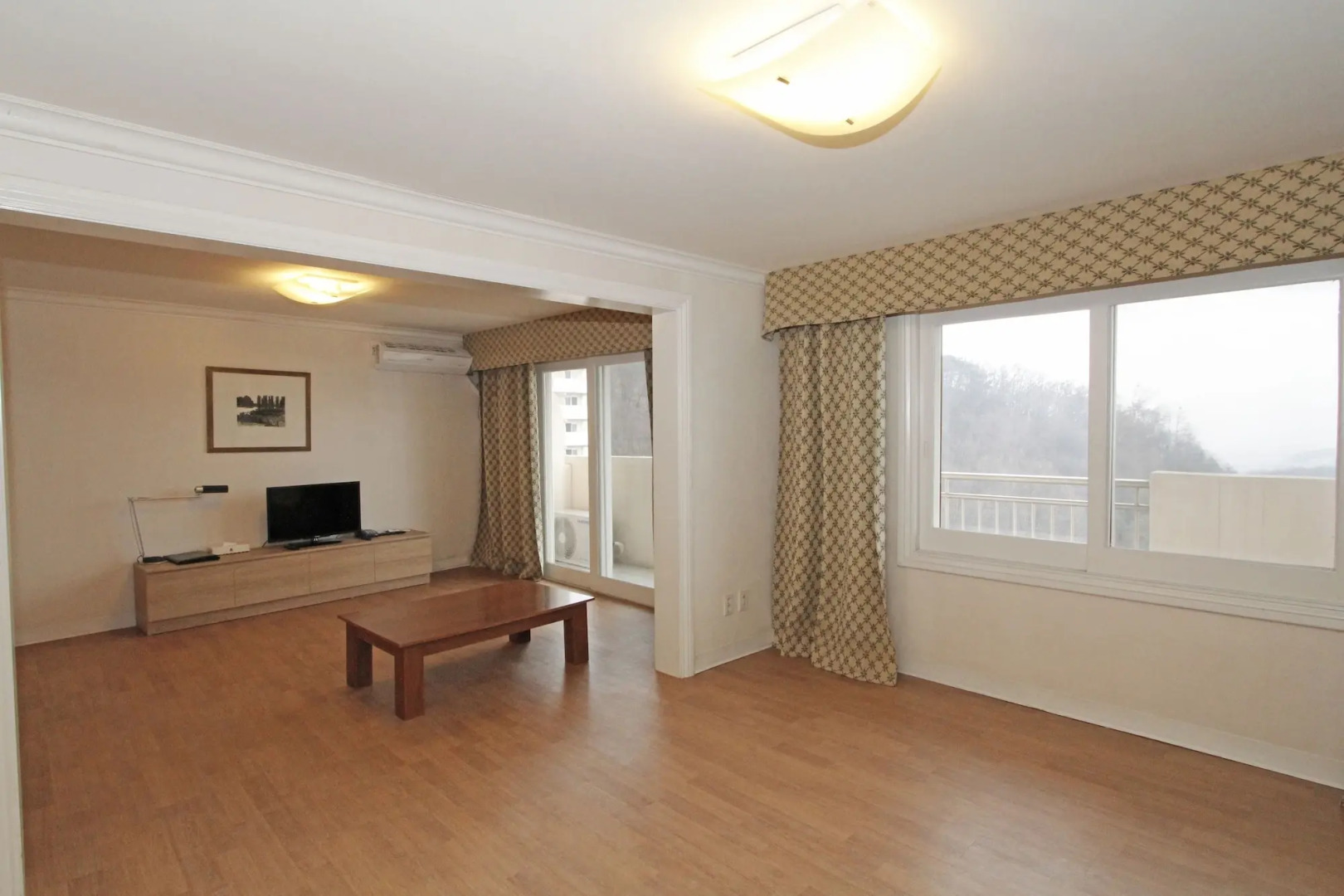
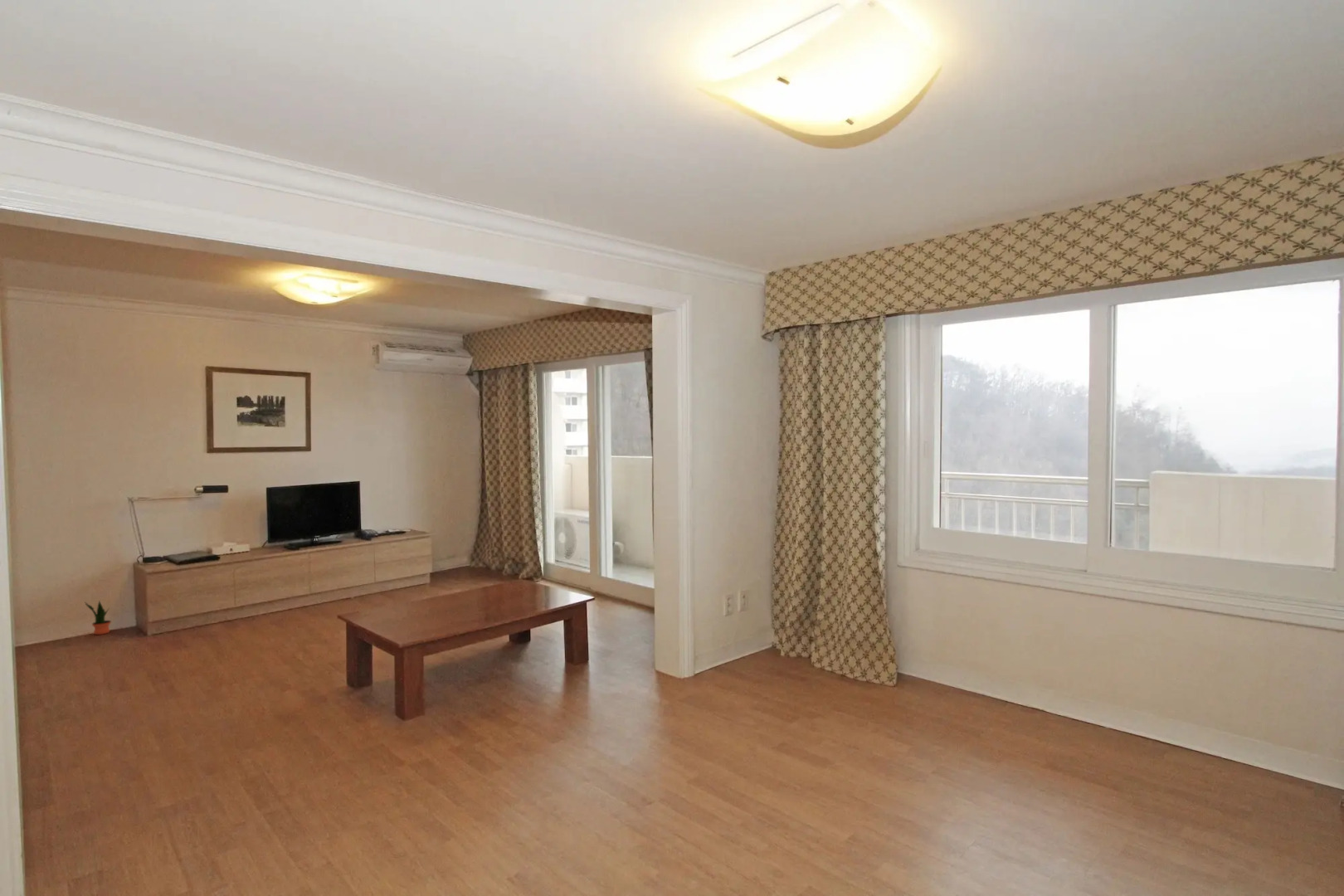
+ potted plant [84,600,112,635]
